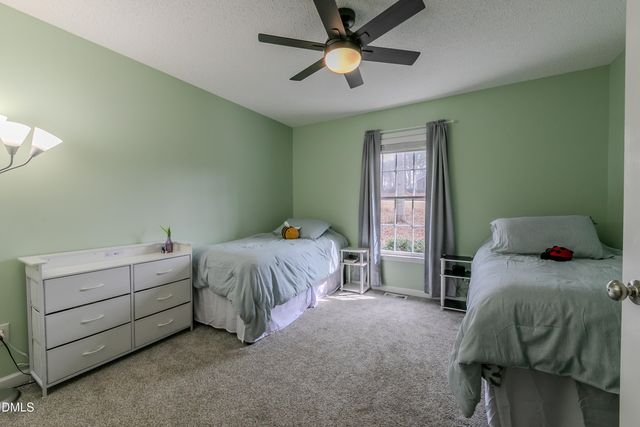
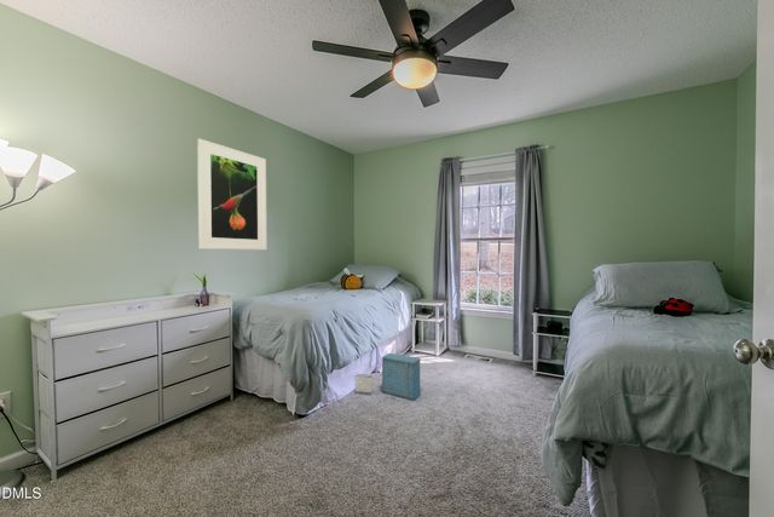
+ storage bin [354,352,422,401]
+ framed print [196,138,267,251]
